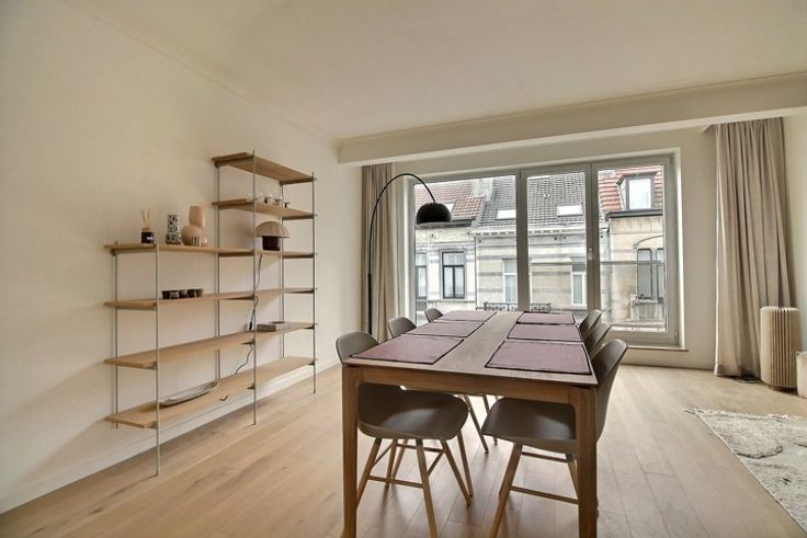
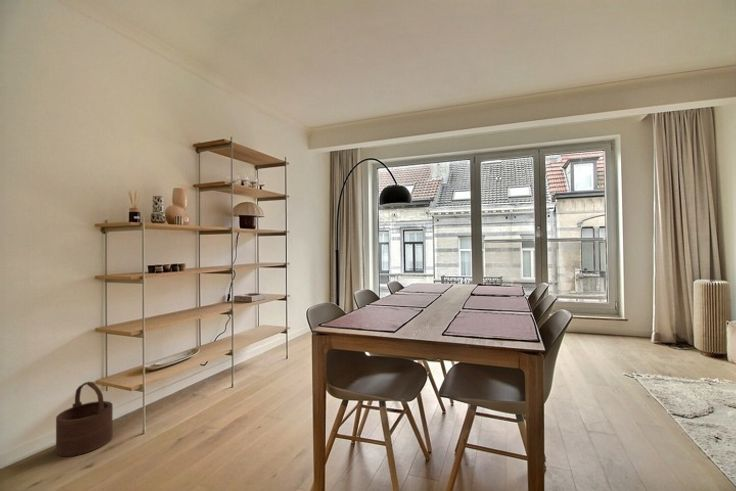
+ wooden bucket [55,381,114,458]
